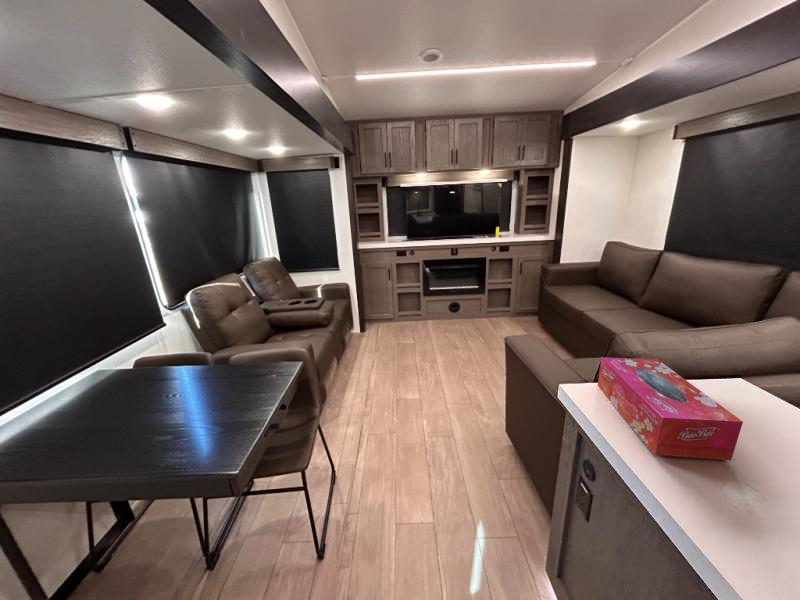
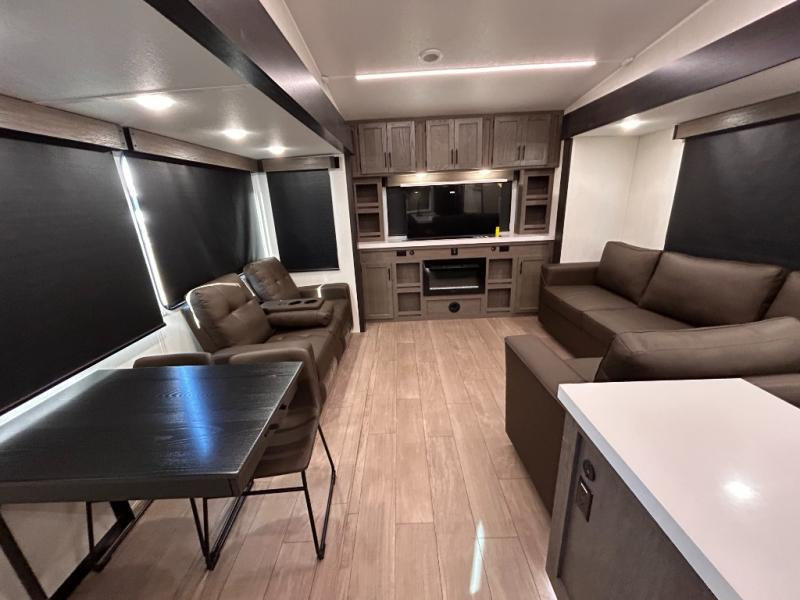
- tissue box [597,356,744,461]
